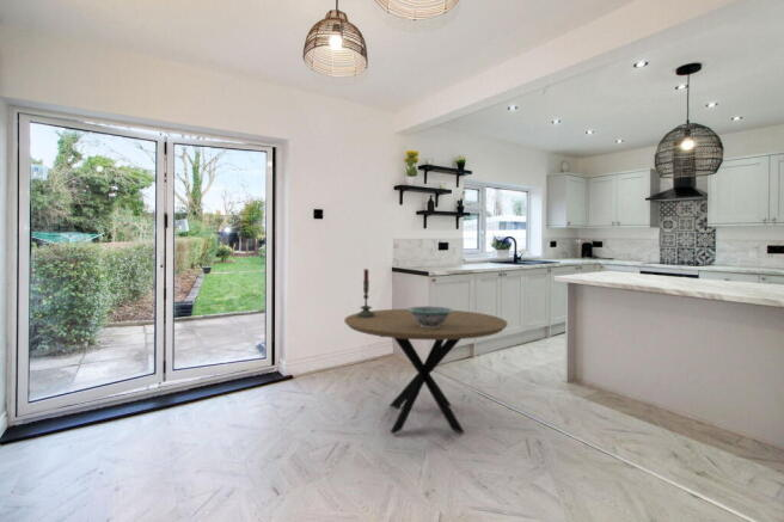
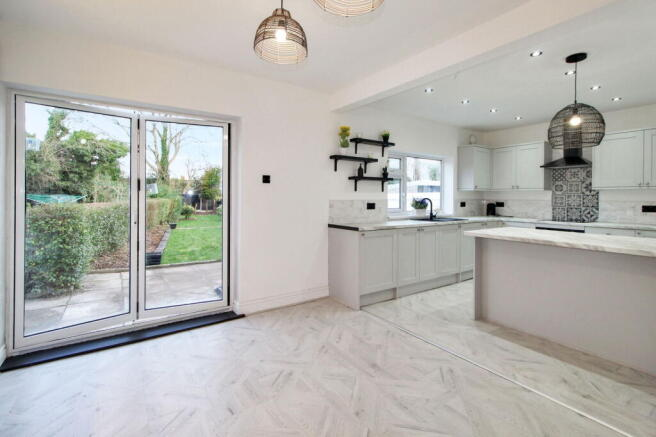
- decorative bowl [406,305,454,328]
- candle [355,266,375,318]
- dining table [343,308,508,435]
